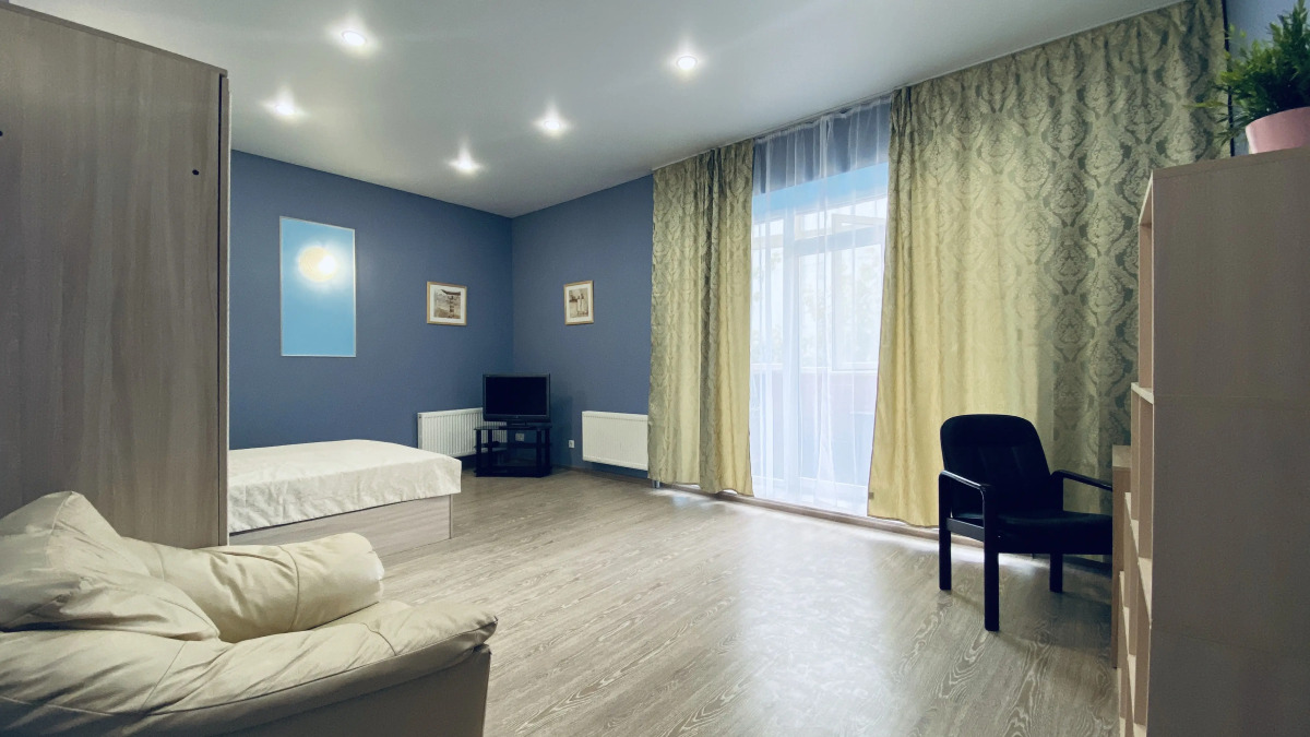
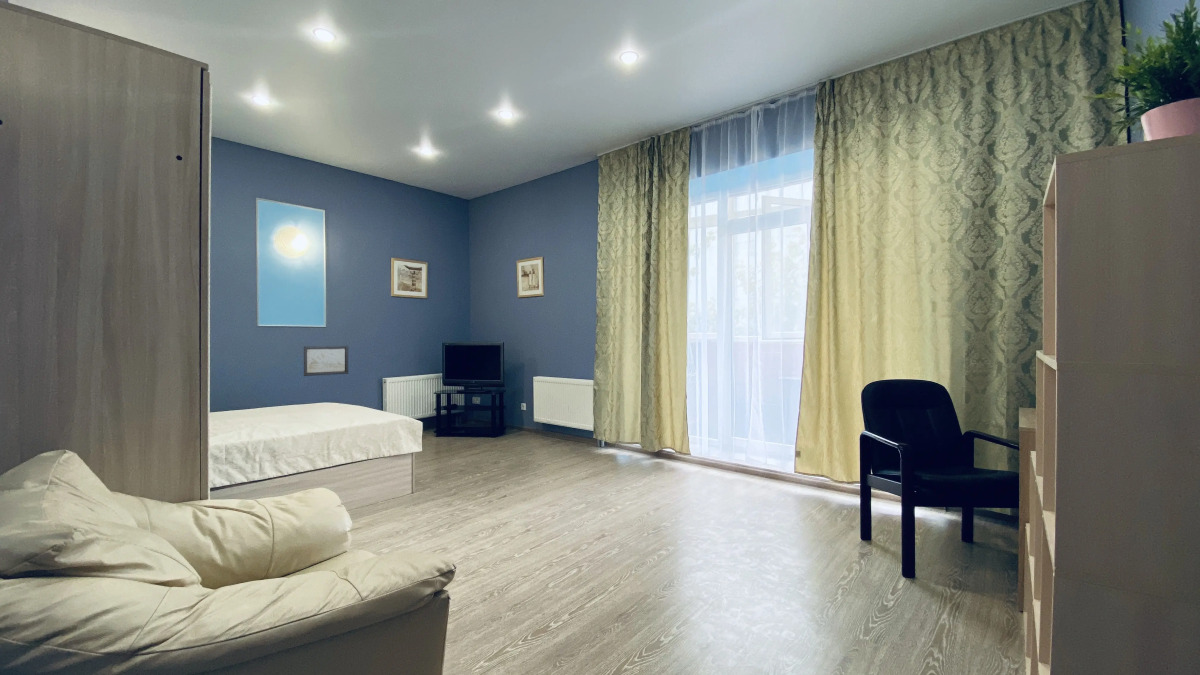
+ wall art [303,345,349,377]
